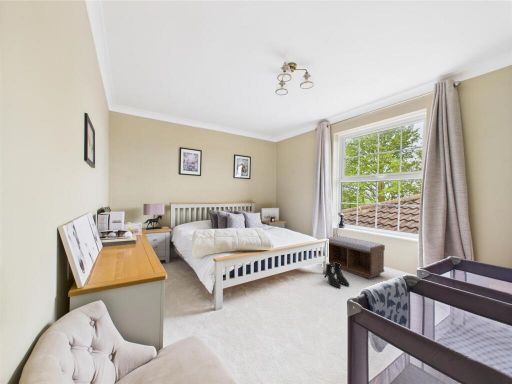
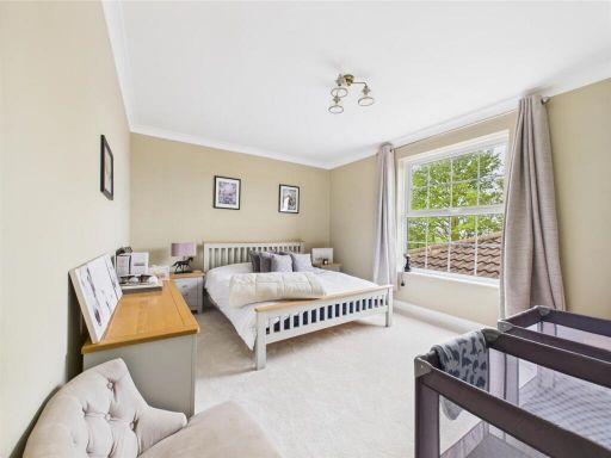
- bench [326,235,386,280]
- boots [323,262,351,289]
